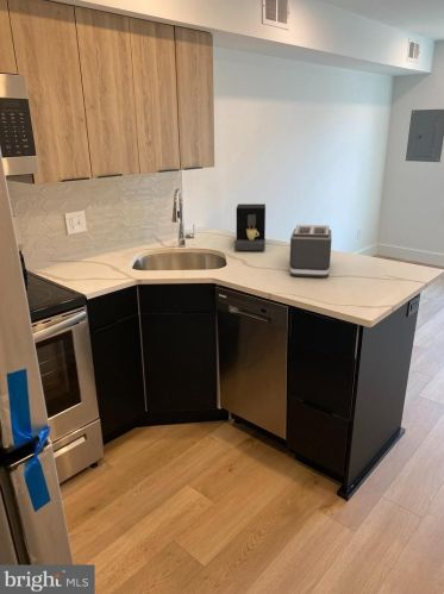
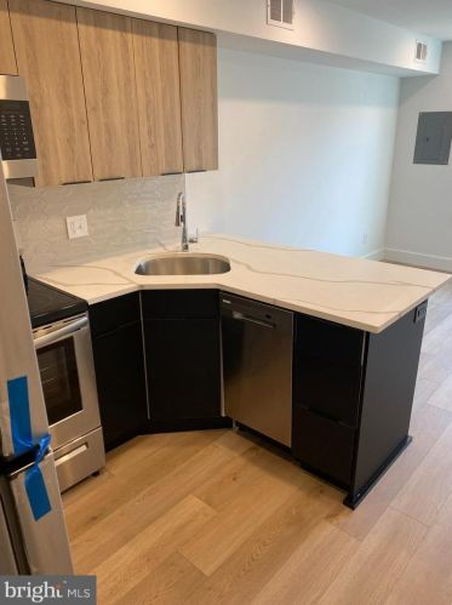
- toaster [288,224,333,279]
- coffee maker [233,202,267,251]
